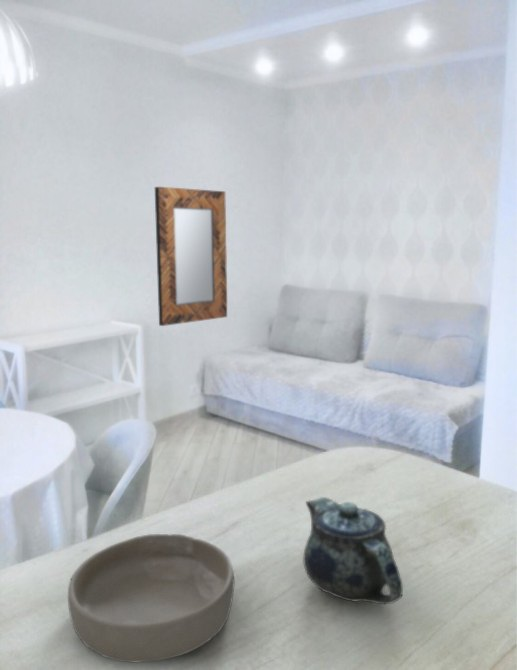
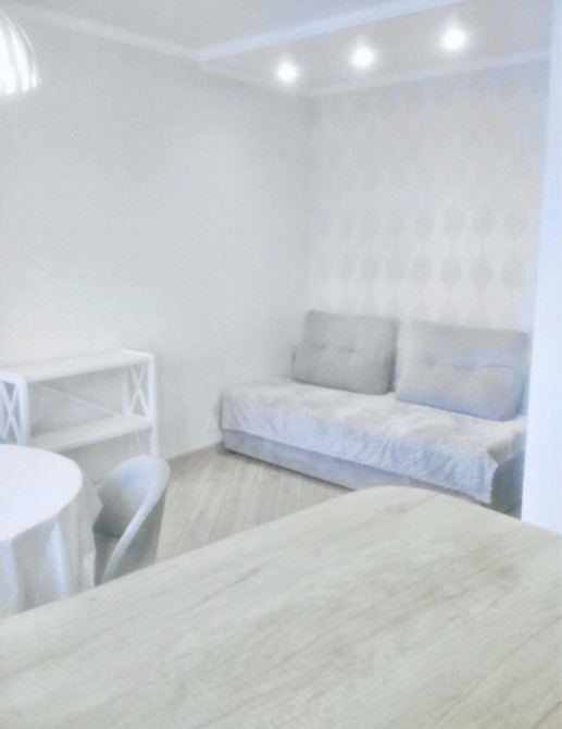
- bowl [67,533,235,663]
- home mirror [154,186,228,327]
- chinaware [302,496,404,606]
